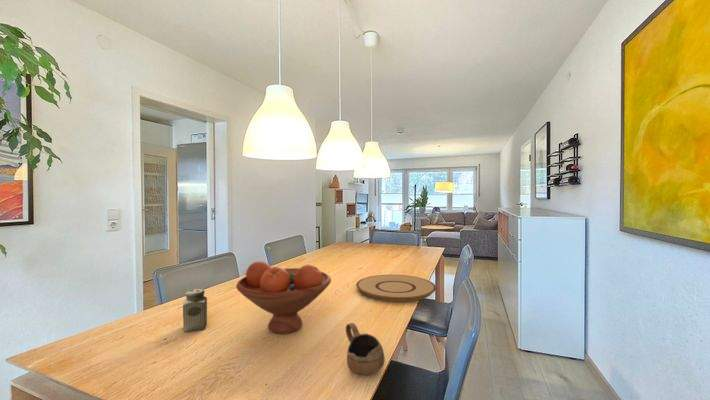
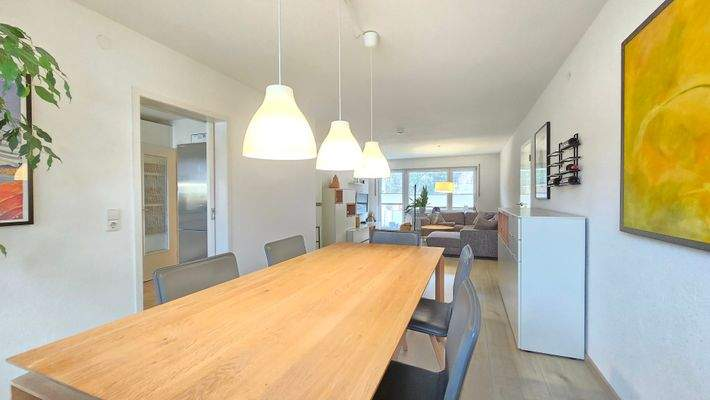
- cup [345,322,386,376]
- fruit bowl [235,260,332,335]
- salt shaker [182,288,208,333]
- plate [355,274,437,302]
